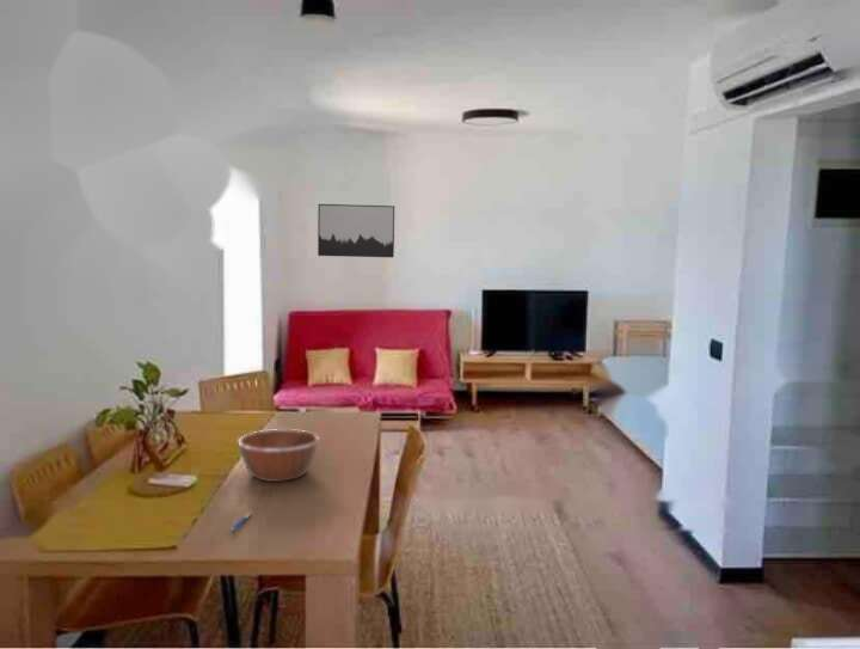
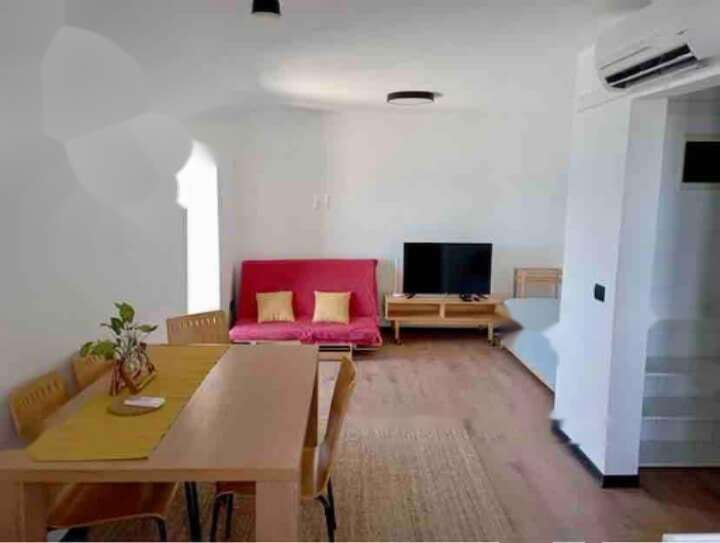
- wall art [317,203,395,258]
- pen [228,510,253,533]
- bowl [238,428,320,483]
